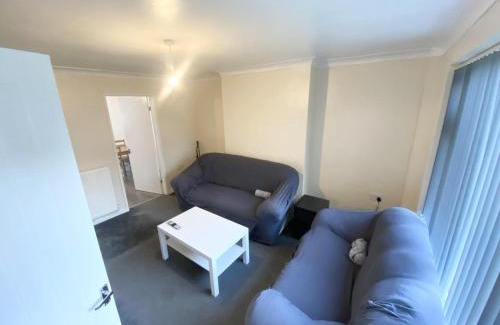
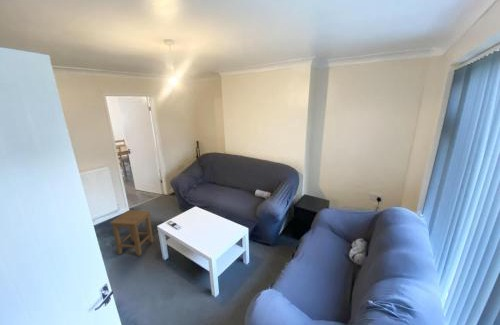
+ stool [109,209,154,257]
